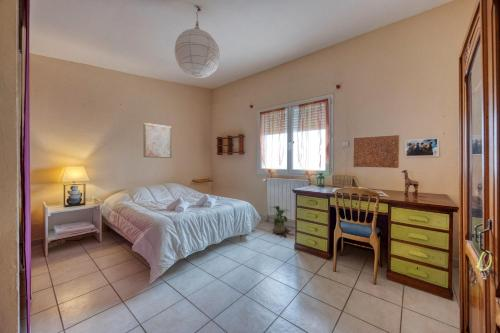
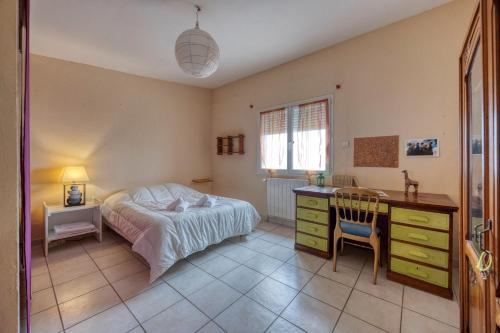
- house plant [269,205,290,234]
- wall art [143,122,173,159]
